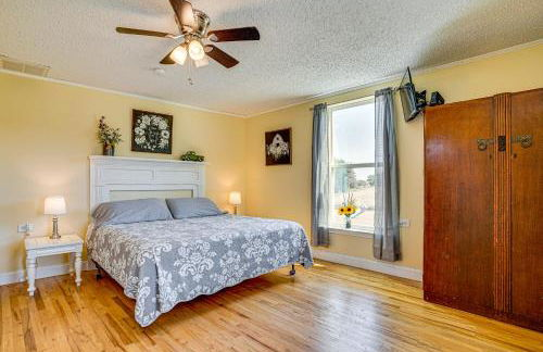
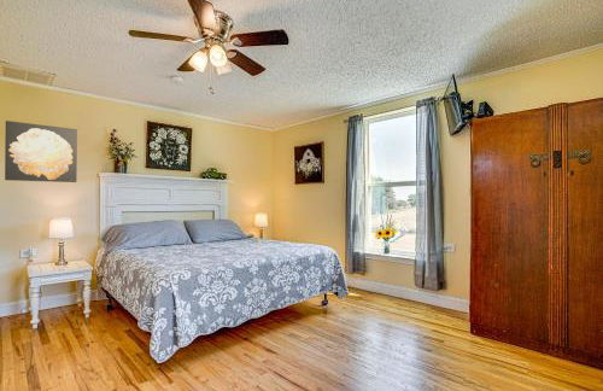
+ wall art [4,119,78,183]
